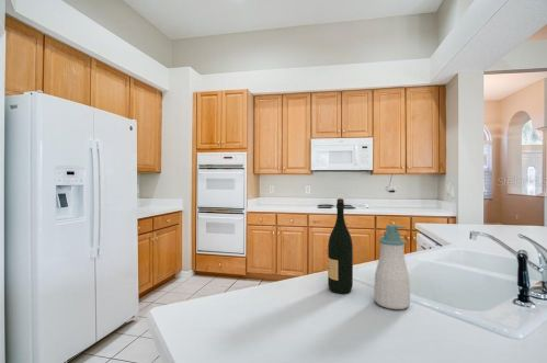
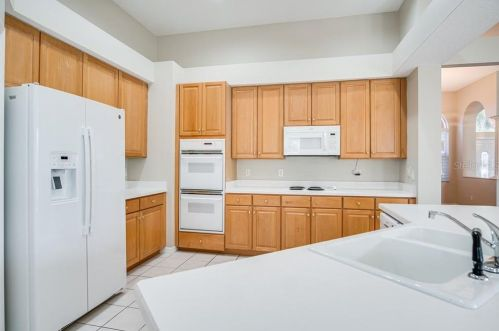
- wine bottle [327,197,354,294]
- soap bottle [373,224,411,310]
